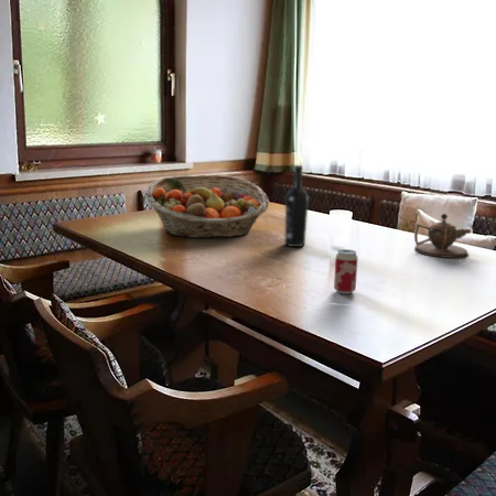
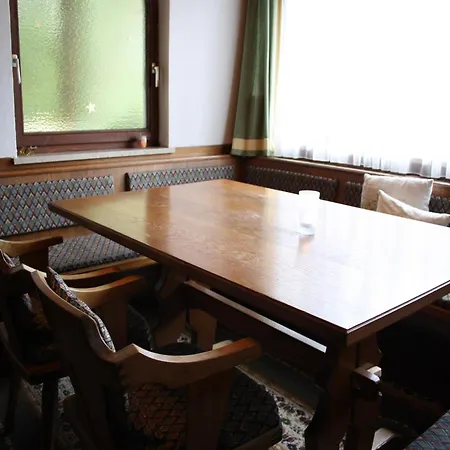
- beverage can [333,248,358,295]
- teapot [413,213,472,259]
- wine bottle [283,164,310,248]
- fruit basket [145,174,270,239]
